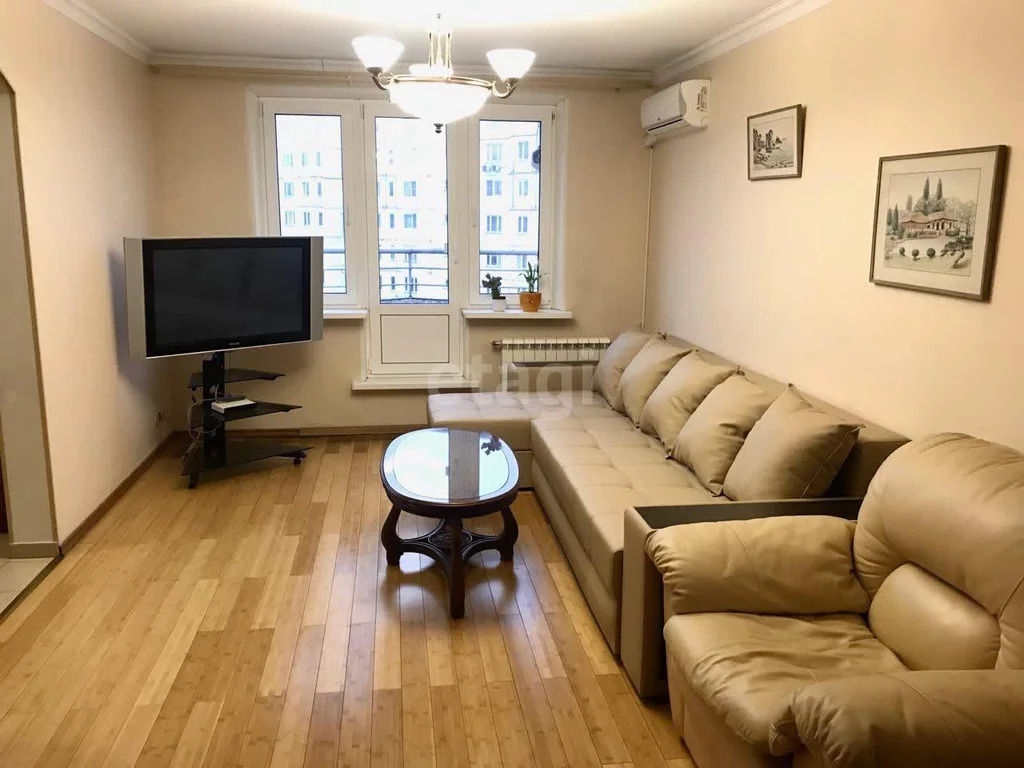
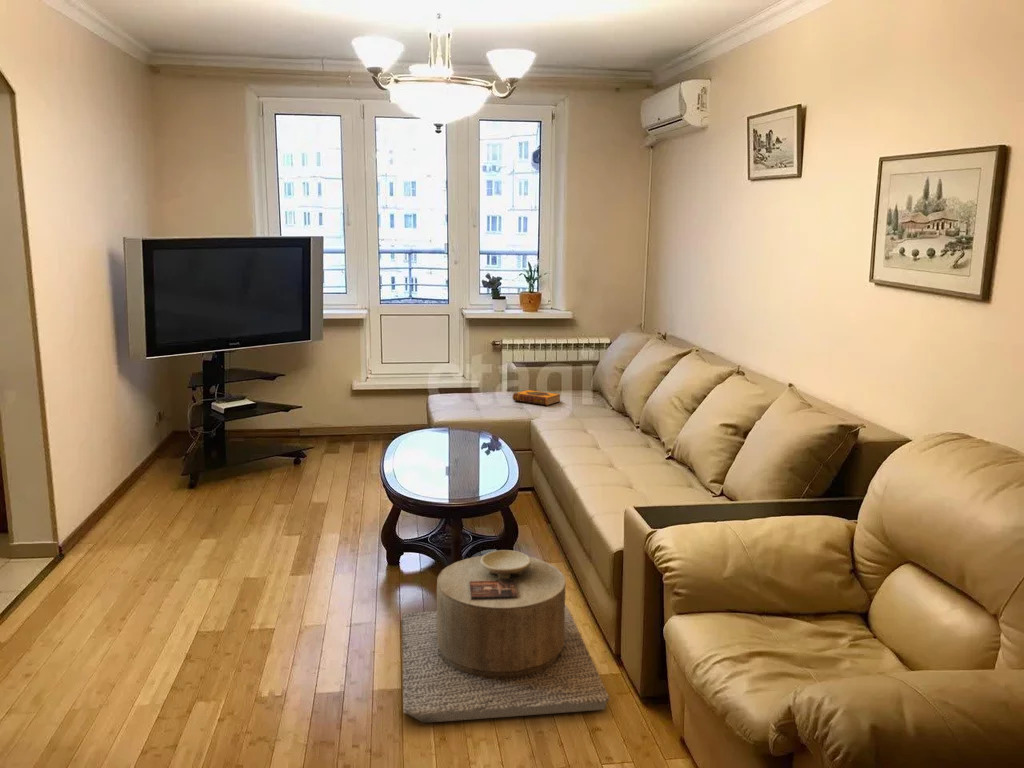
+ hardback book [512,389,562,407]
+ side table [401,549,611,724]
